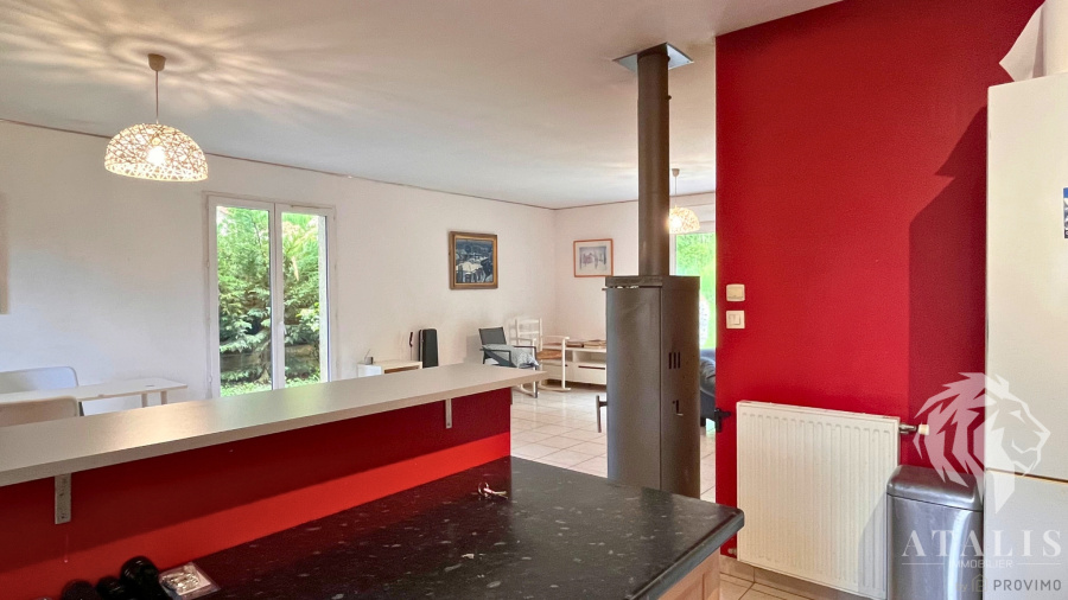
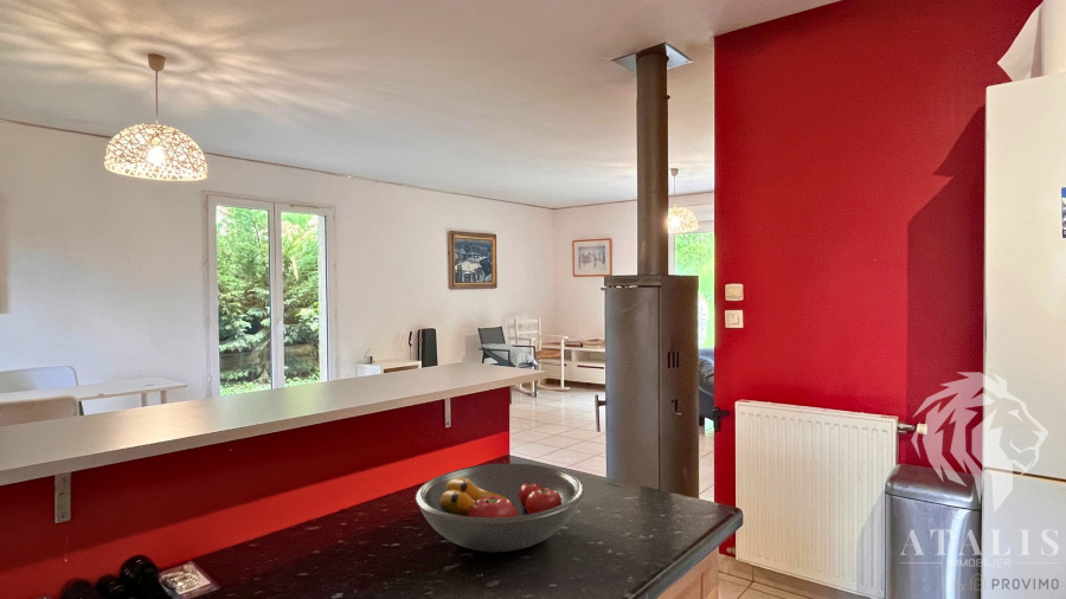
+ fruit bowl [415,463,585,553]
